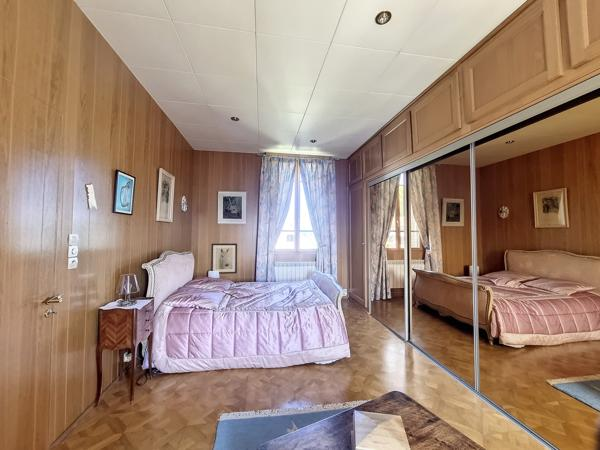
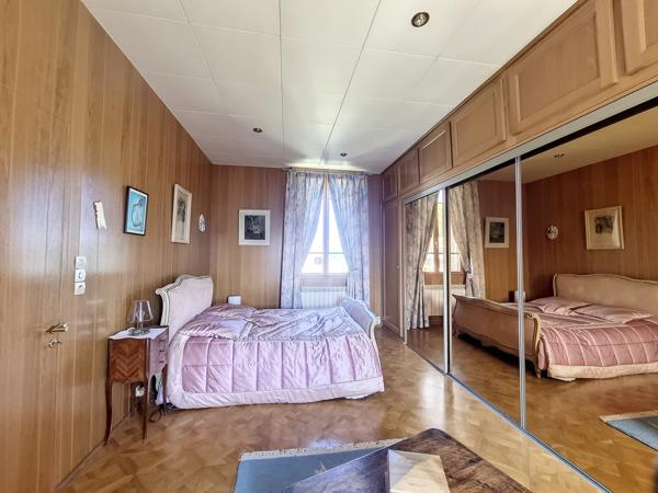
- wall art [210,242,238,275]
